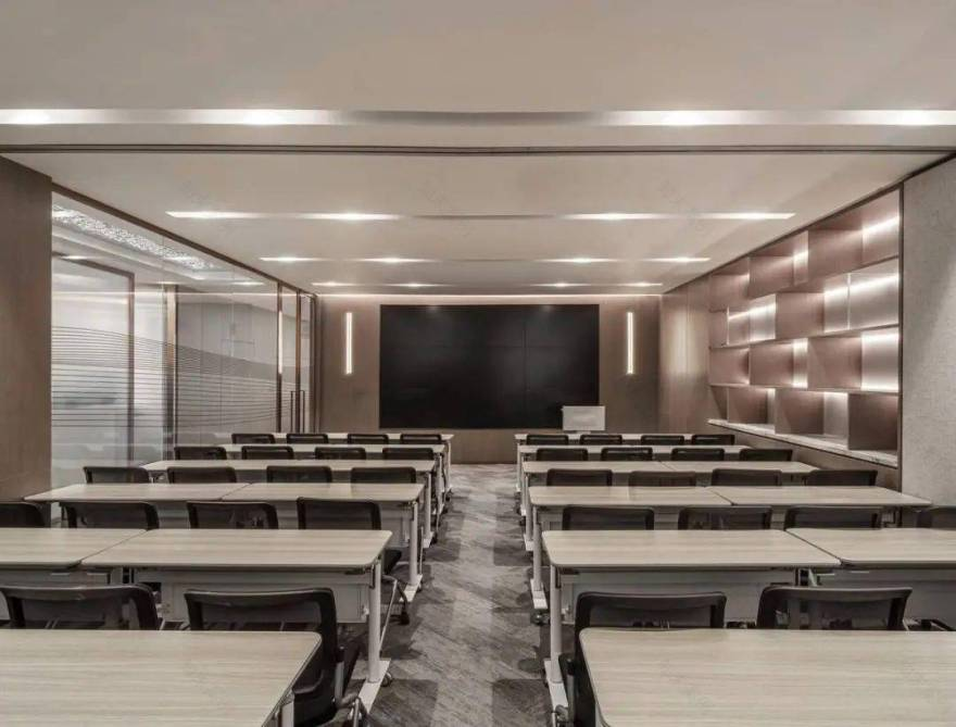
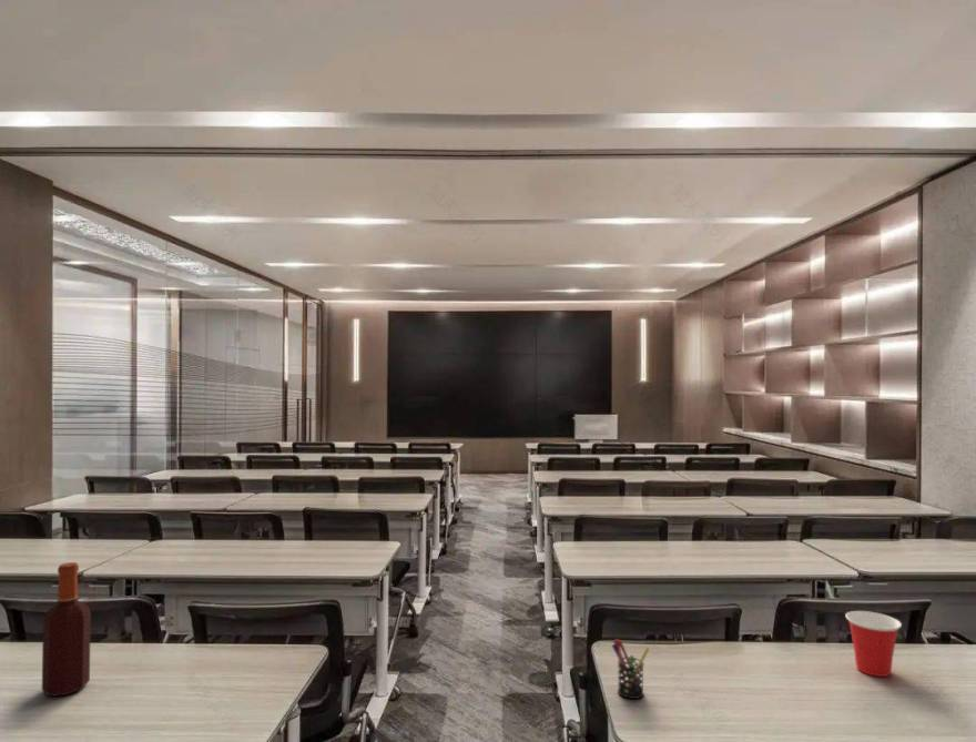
+ pen holder [611,638,650,700]
+ cup [844,610,903,678]
+ bottle [41,561,92,698]
